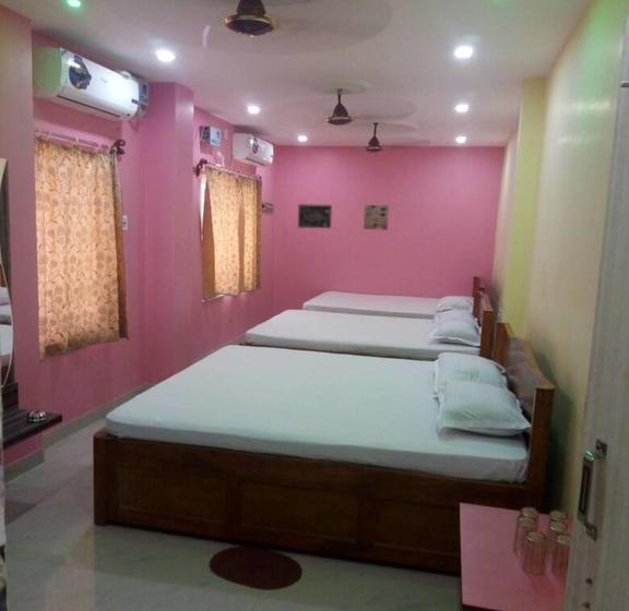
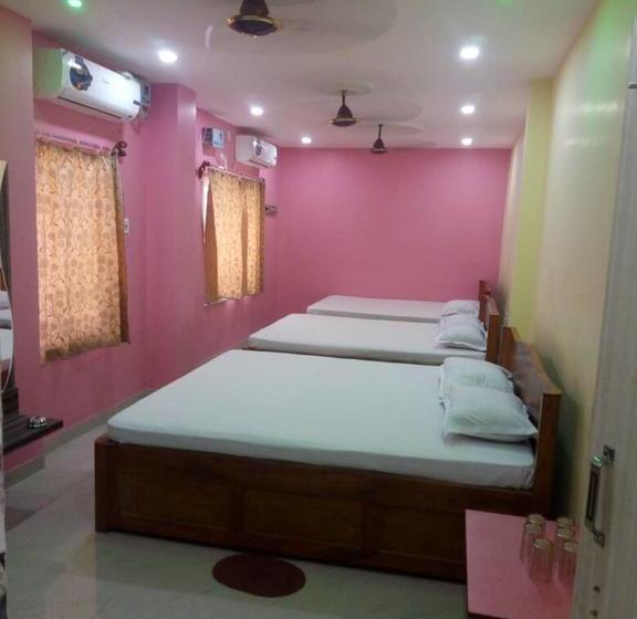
- wall art [297,203,333,229]
- wall art [363,204,390,231]
